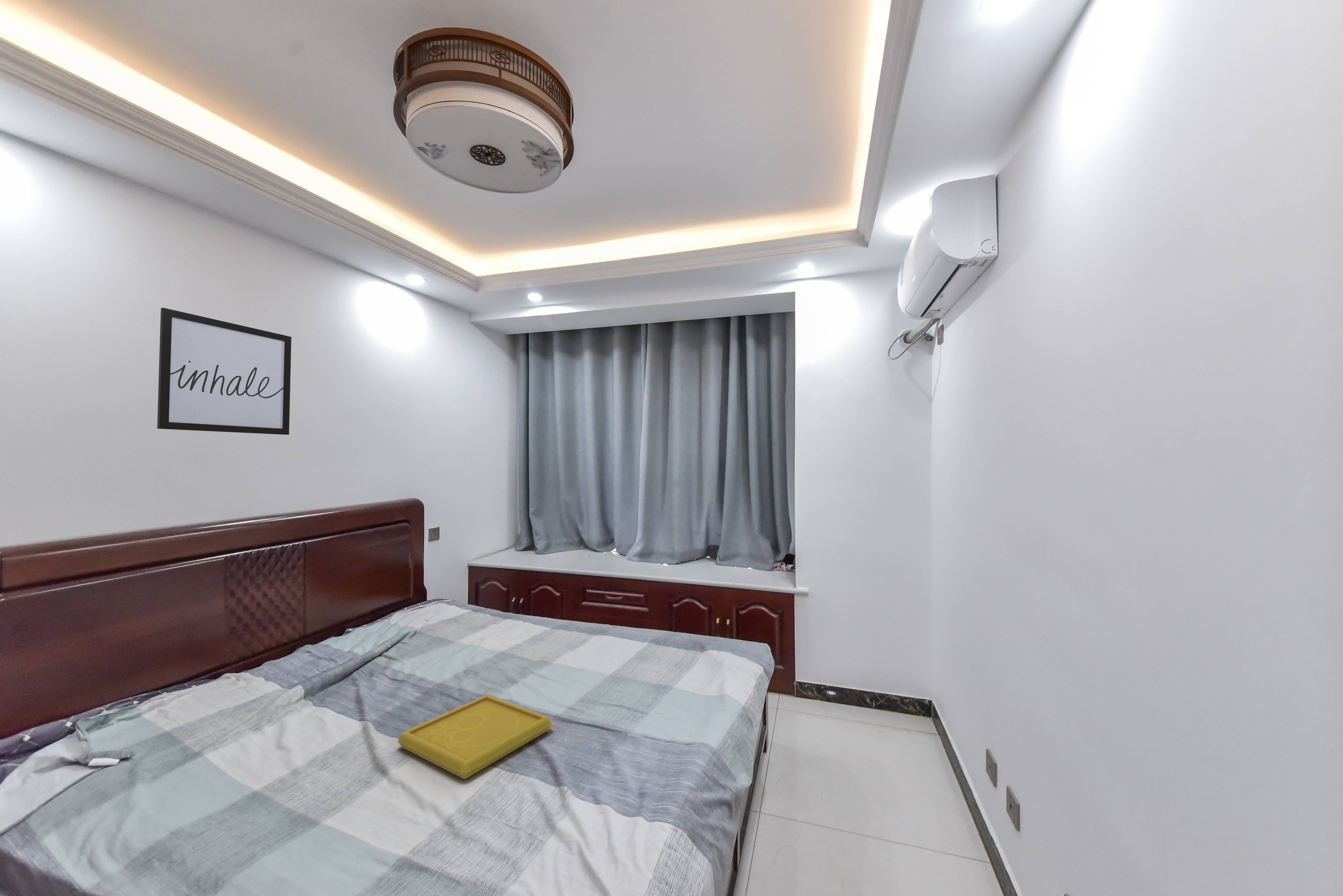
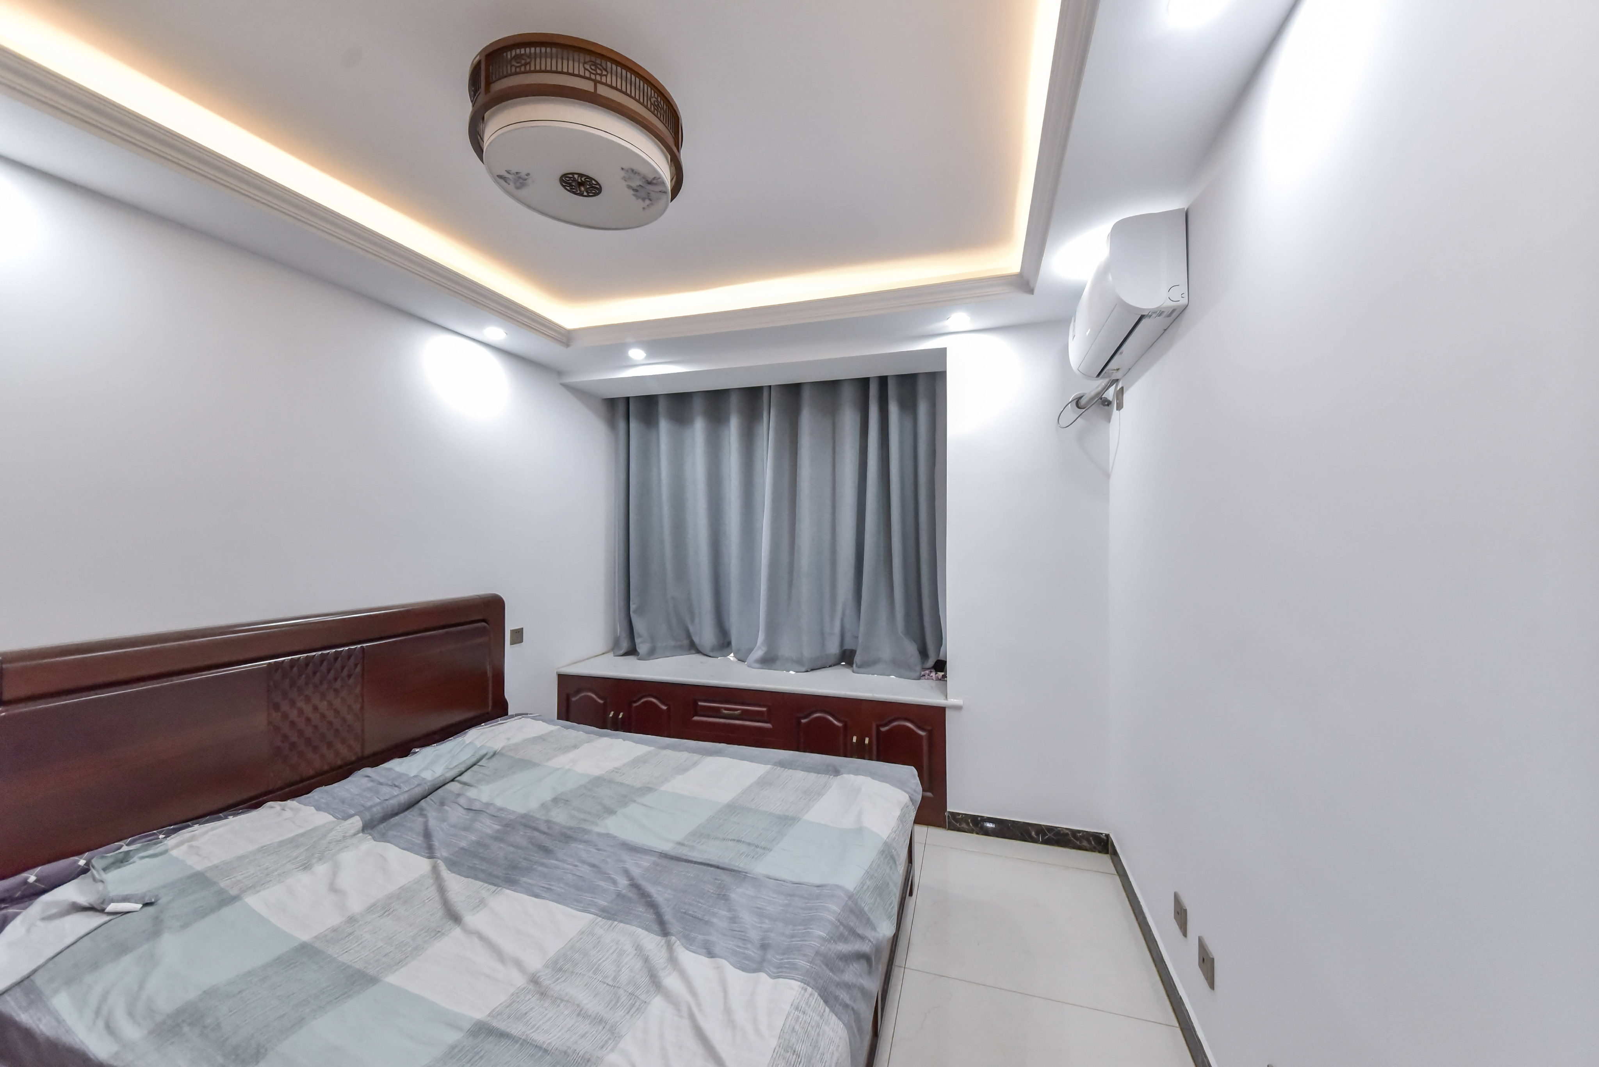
- wall art [157,307,292,435]
- serving tray [397,694,552,779]
